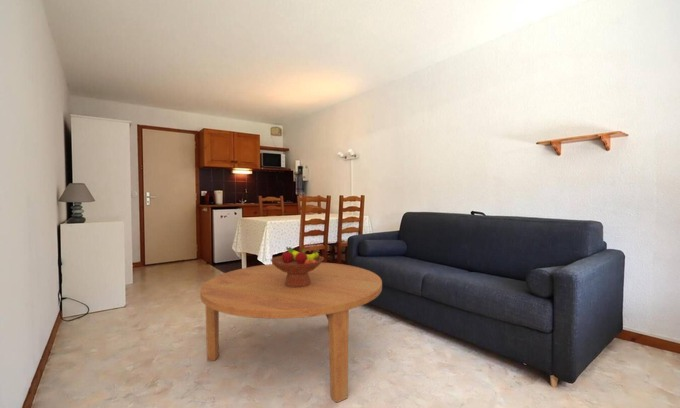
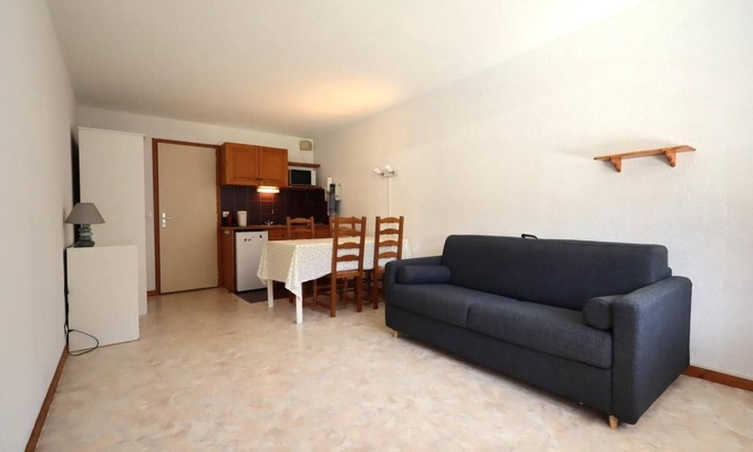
- coffee table [199,262,383,403]
- fruit bowl [270,246,325,287]
